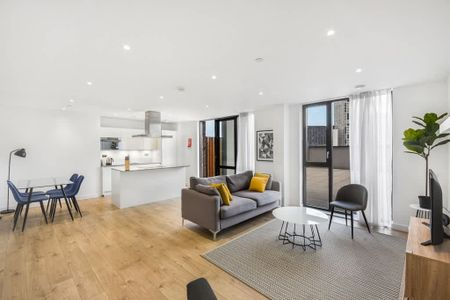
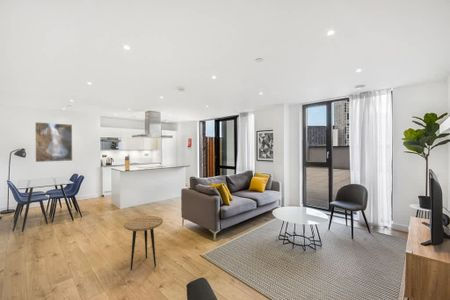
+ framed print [34,121,73,163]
+ side table [123,215,164,271]
